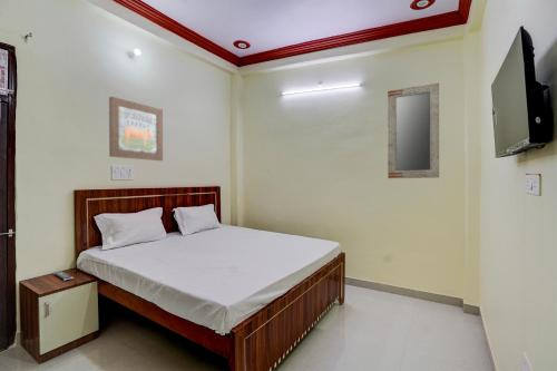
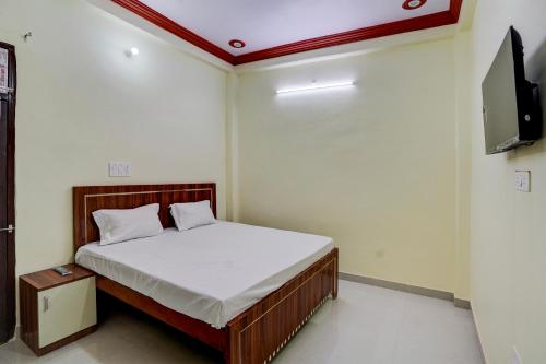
- home mirror [387,82,440,179]
- wall art [108,96,164,162]
